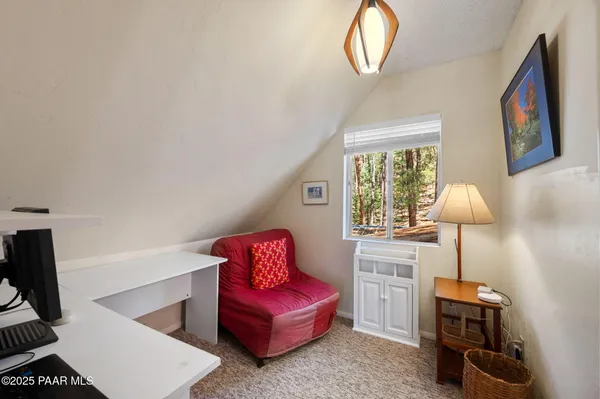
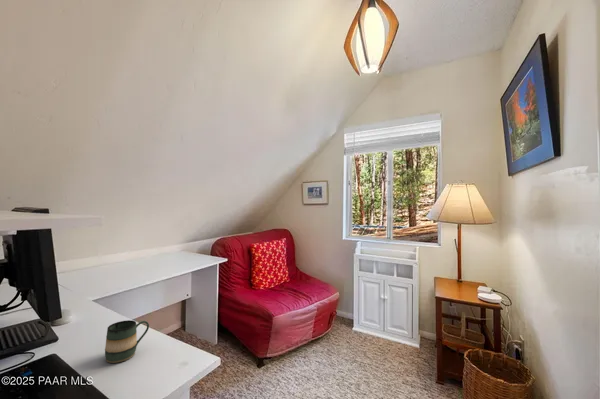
+ mug [104,319,150,364]
